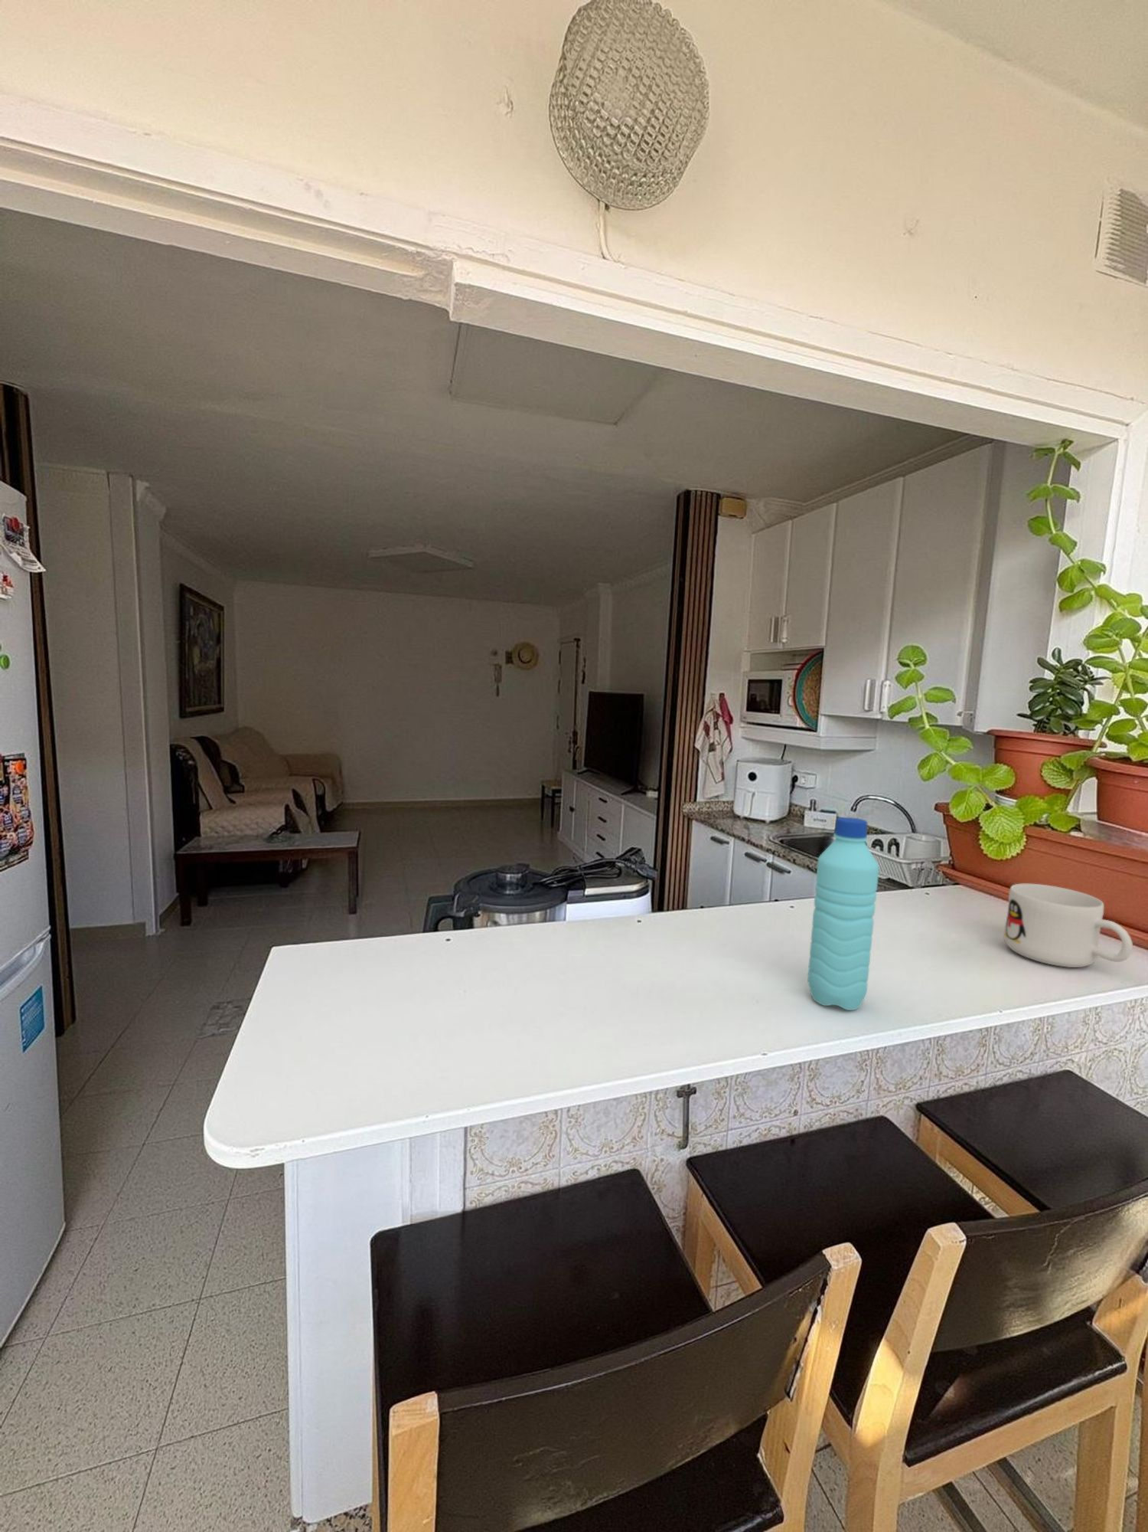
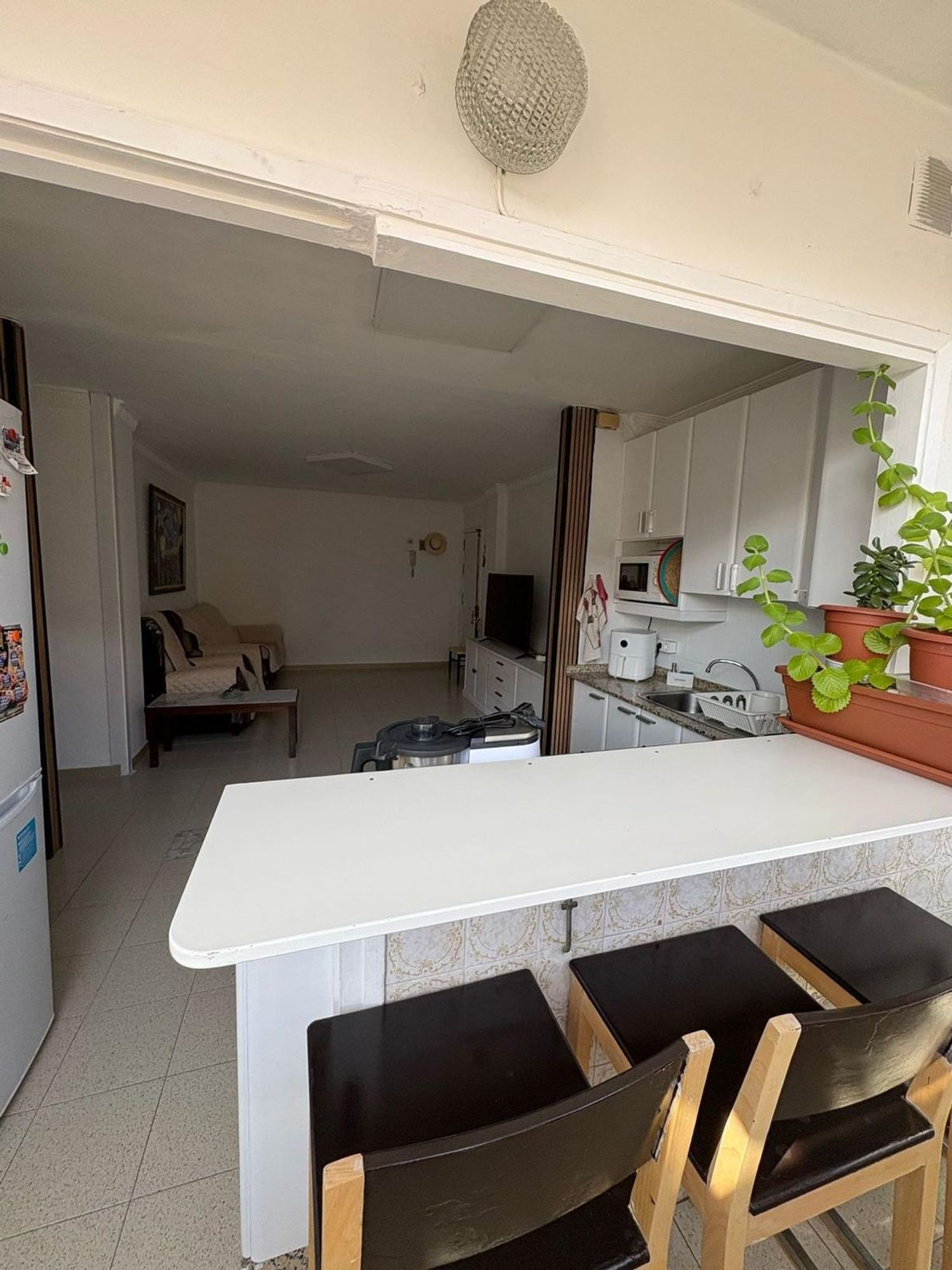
- water bottle [807,817,879,1011]
- mug [1003,883,1134,969]
